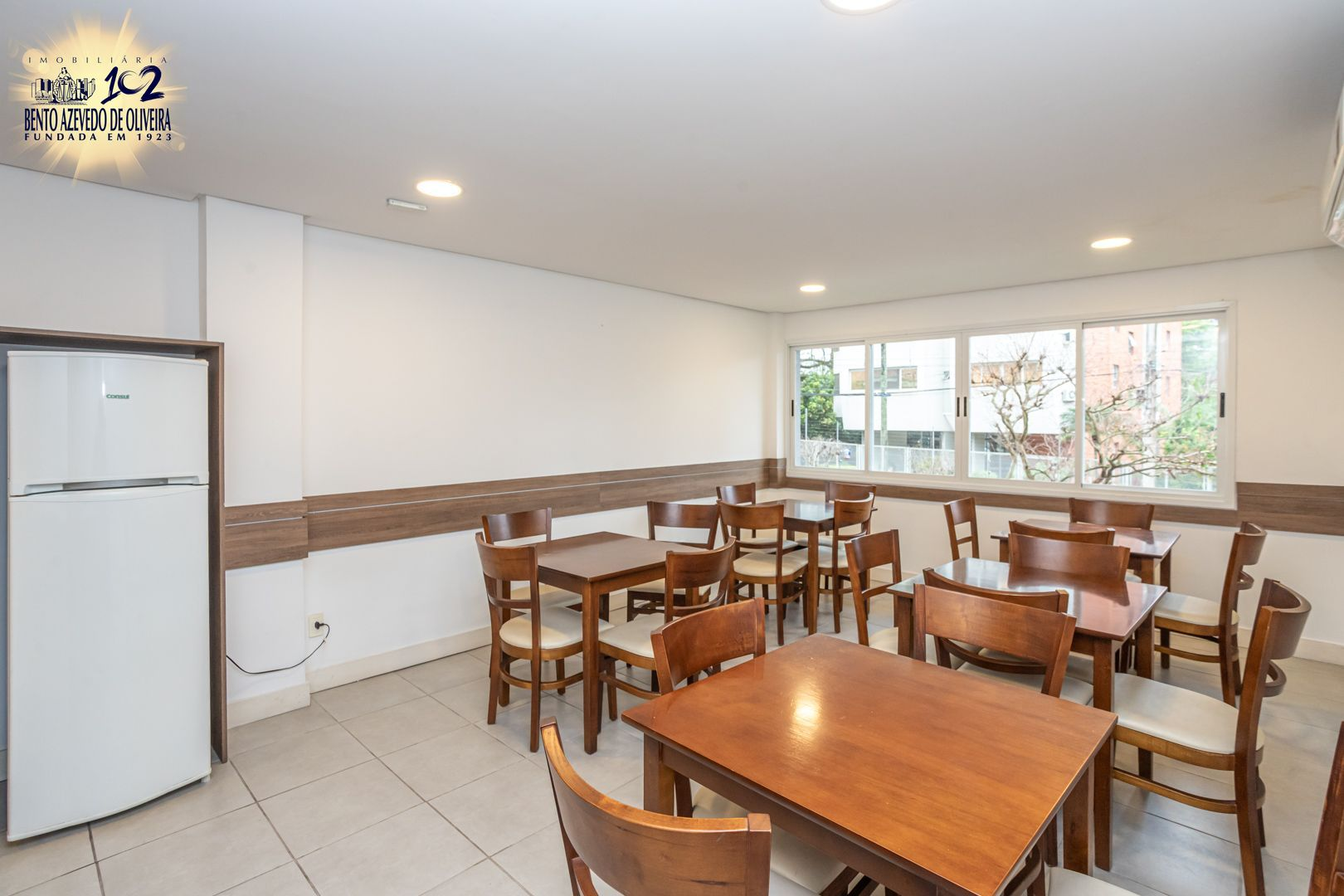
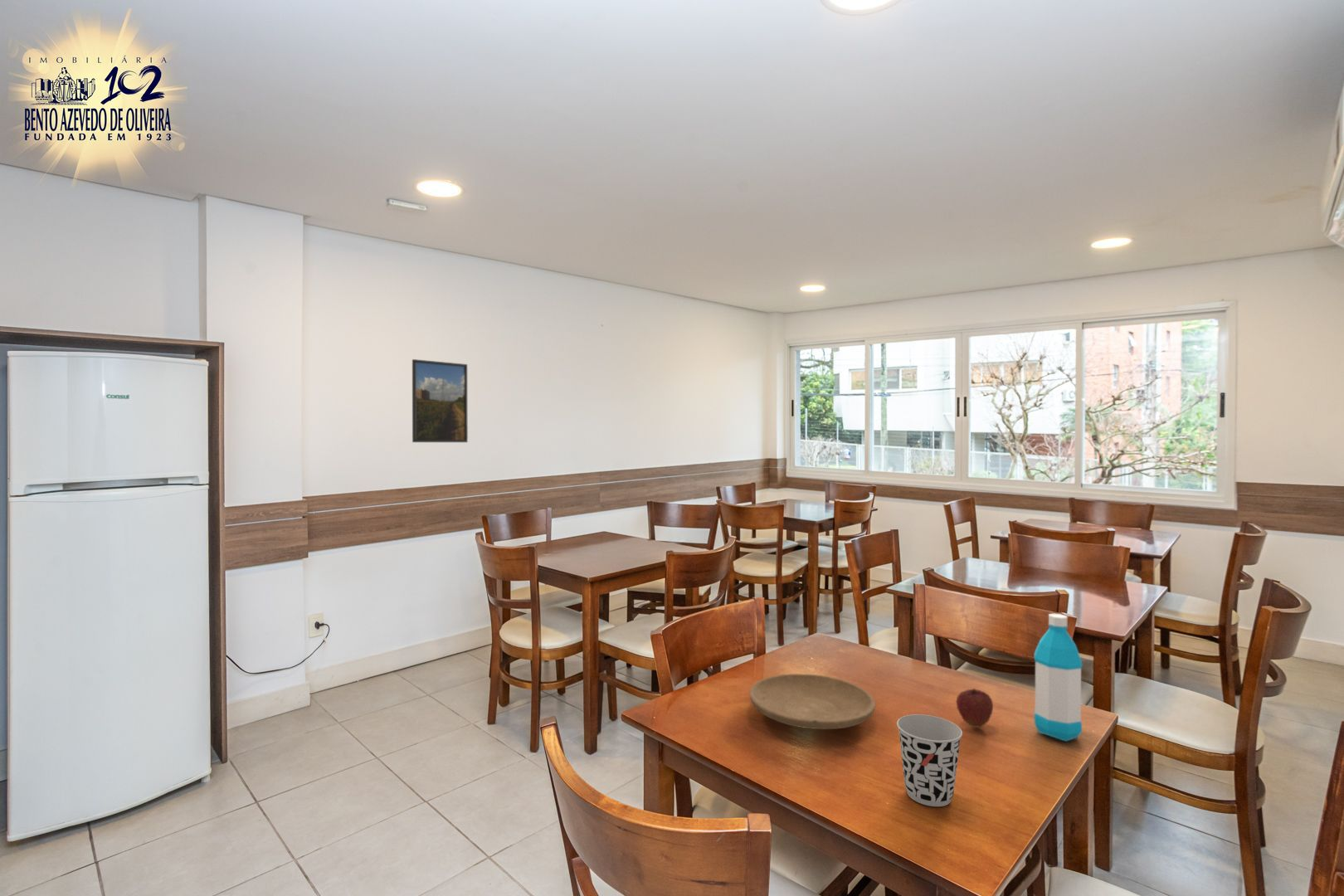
+ water bottle [1034,613,1083,743]
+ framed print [411,358,469,443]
+ cup [896,713,963,807]
+ plate [748,673,876,730]
+ fruit [955,688,994,728]
